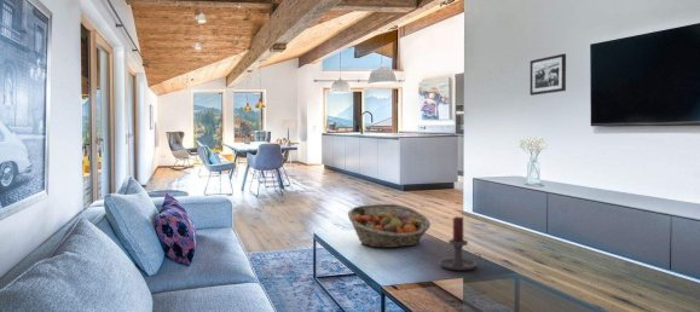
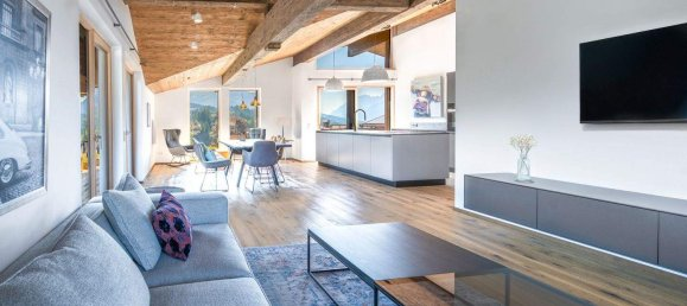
- picture frame [530,52,567,97]
- fruit basket [347,203,432,249]
- candle holder [439,215,482,271]
